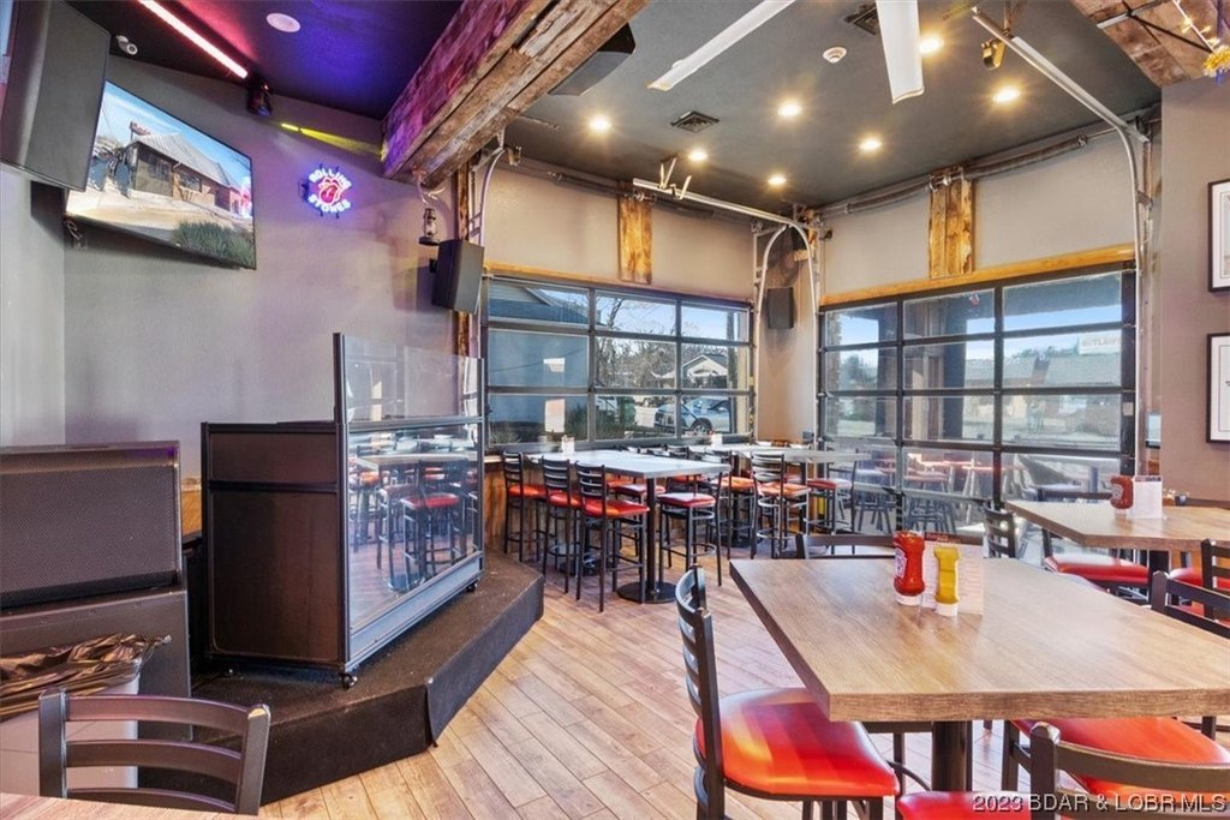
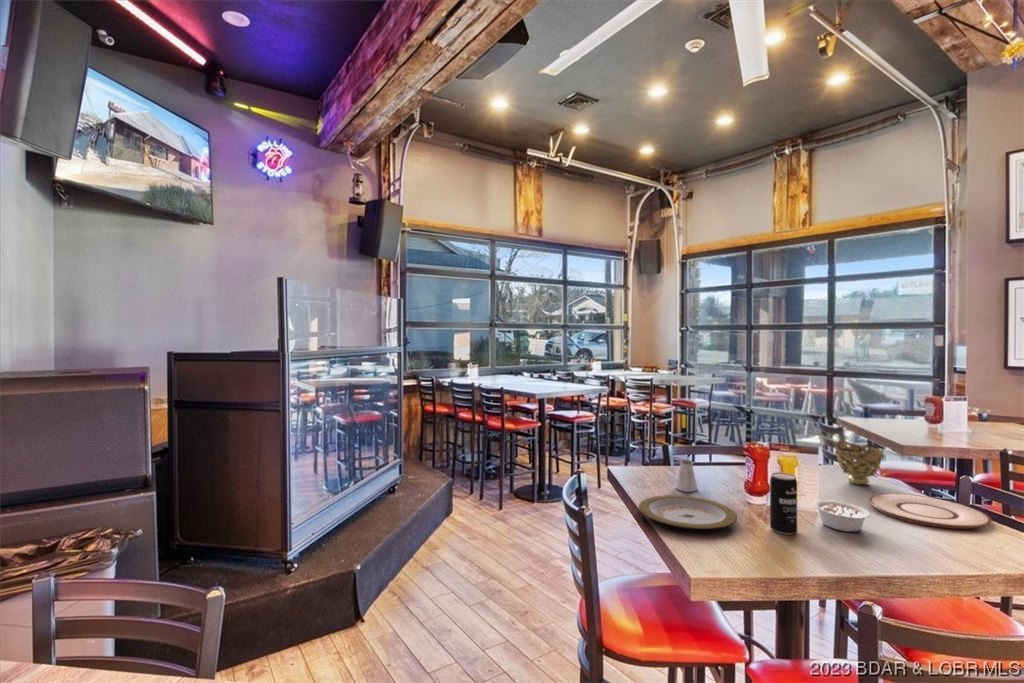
+ plate [638,494,738,531]
+ decorative bowl [833,440,886,486]
+ saltshaker [675,458,699,493]
+ plate [868,492,993,530]
+ legume [813,499,871,533]
+ beverage can [769,471,798,536]
